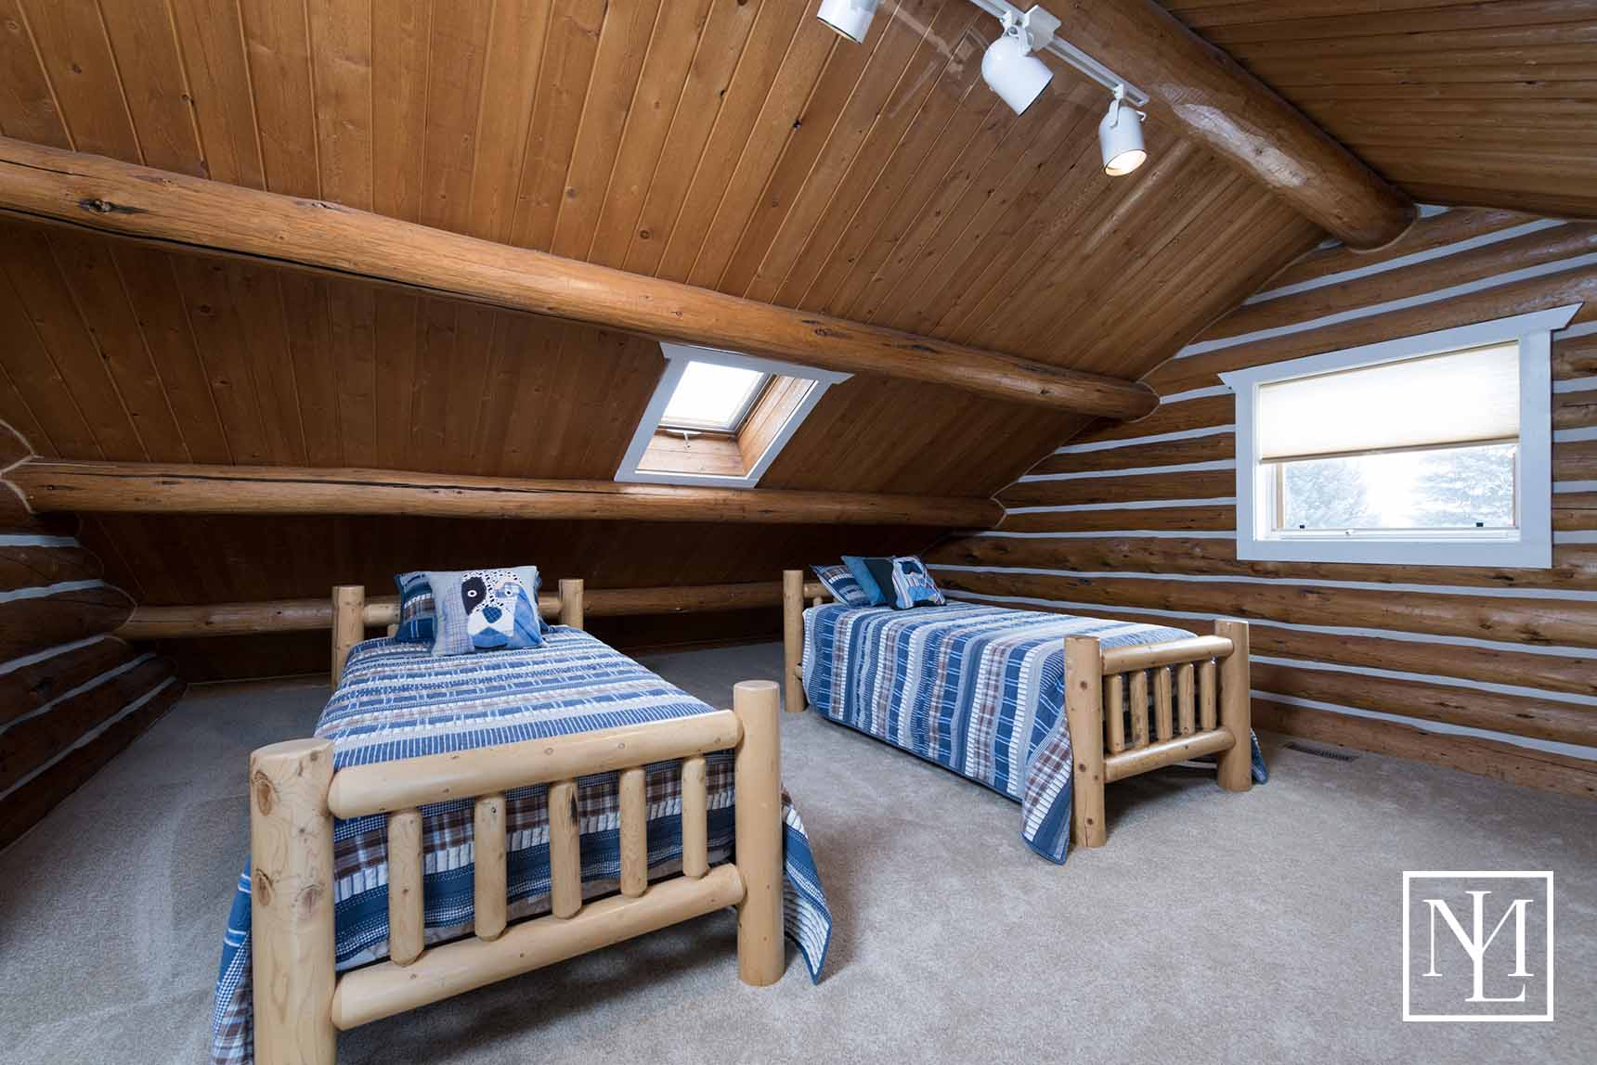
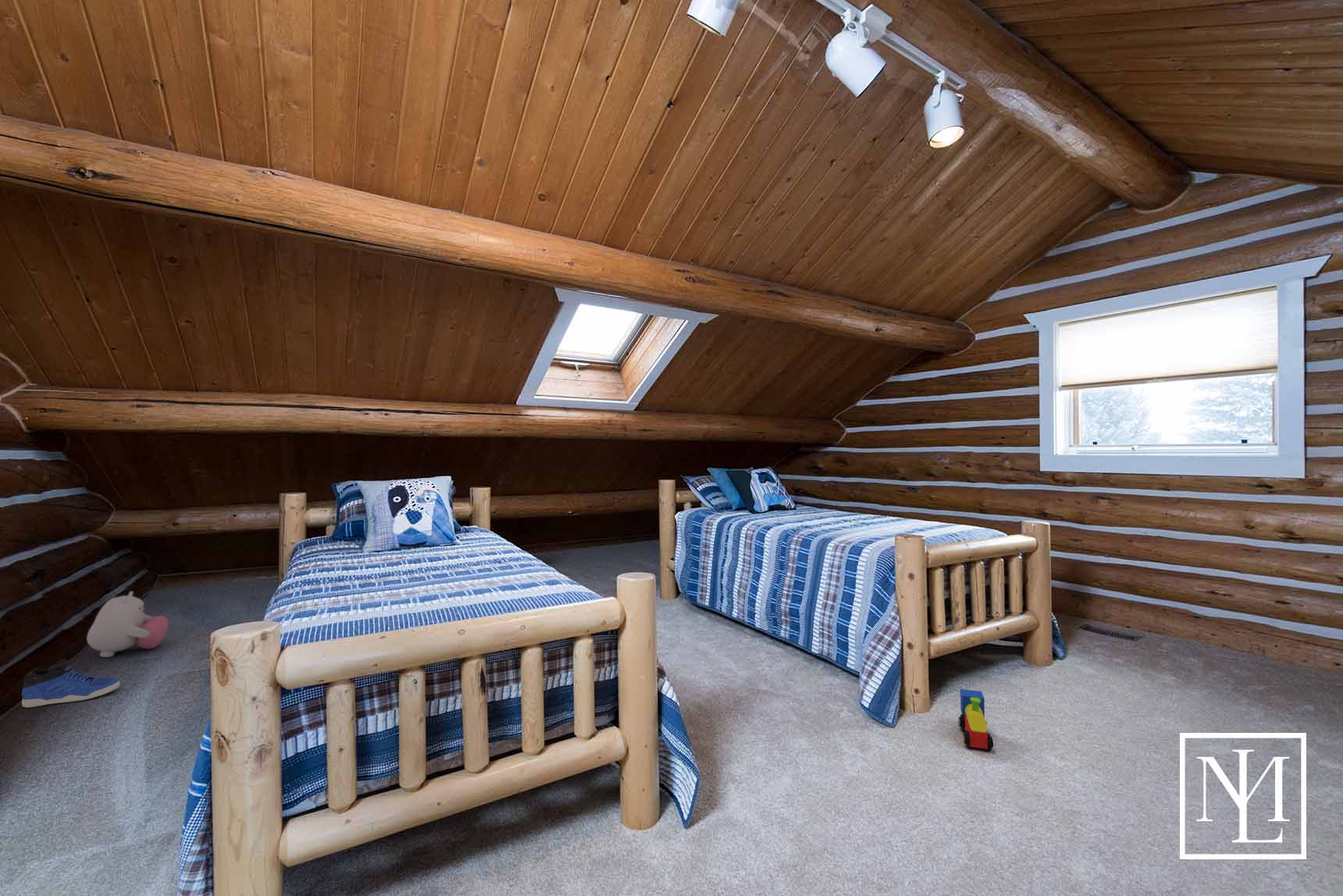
+ plush toy [86,591,169,658]
+ sneaker [21,658,120,709]
+ toy train [958,688,994,752]
